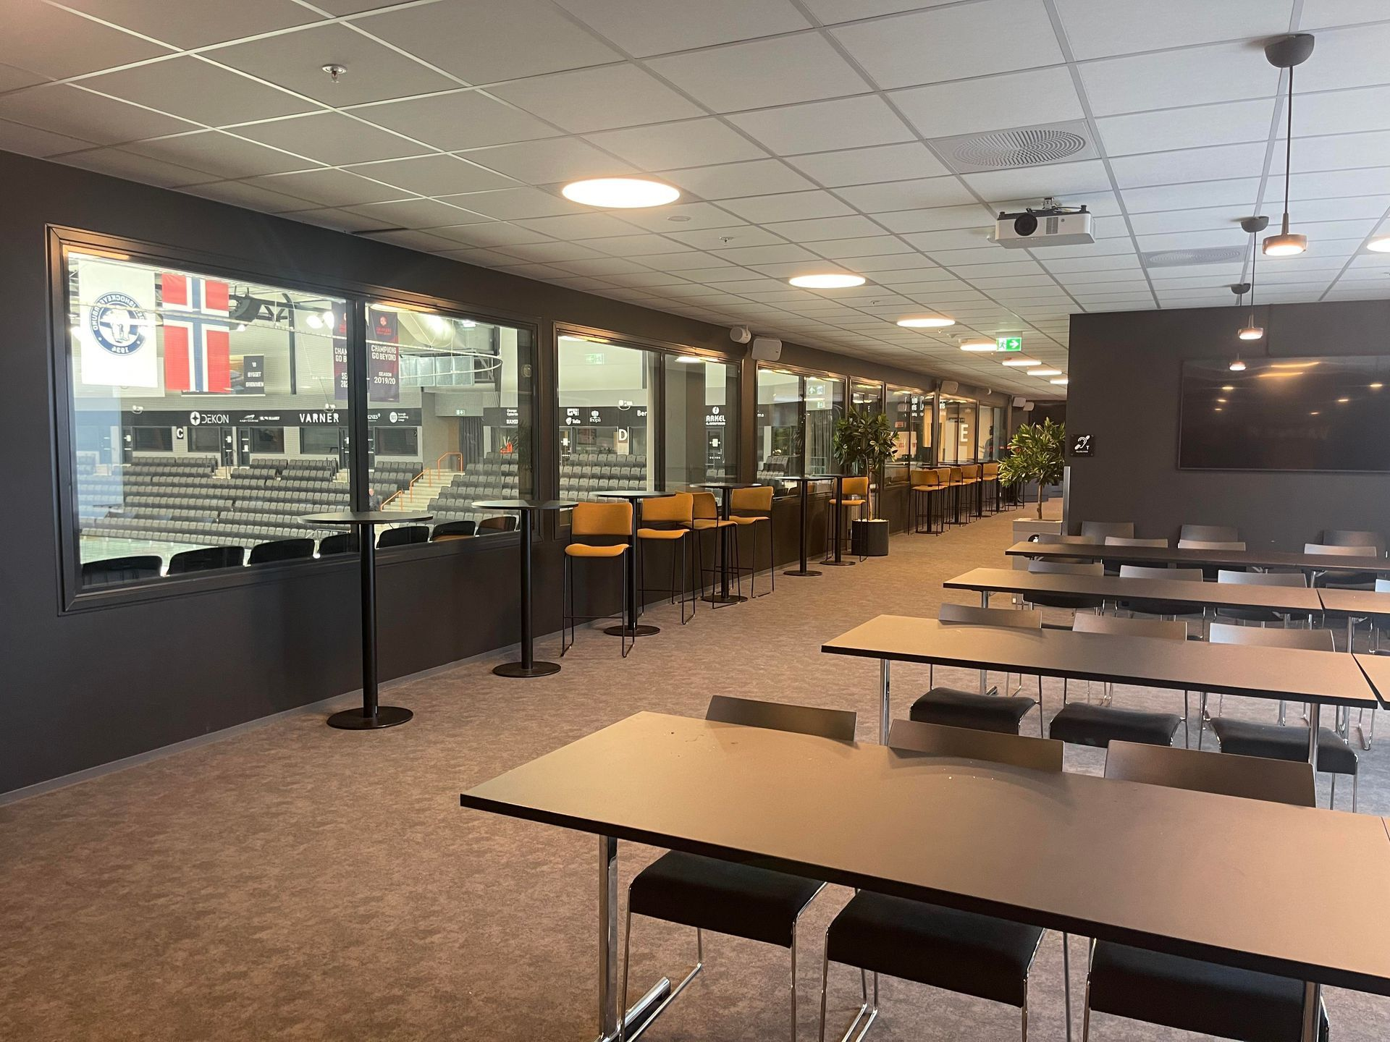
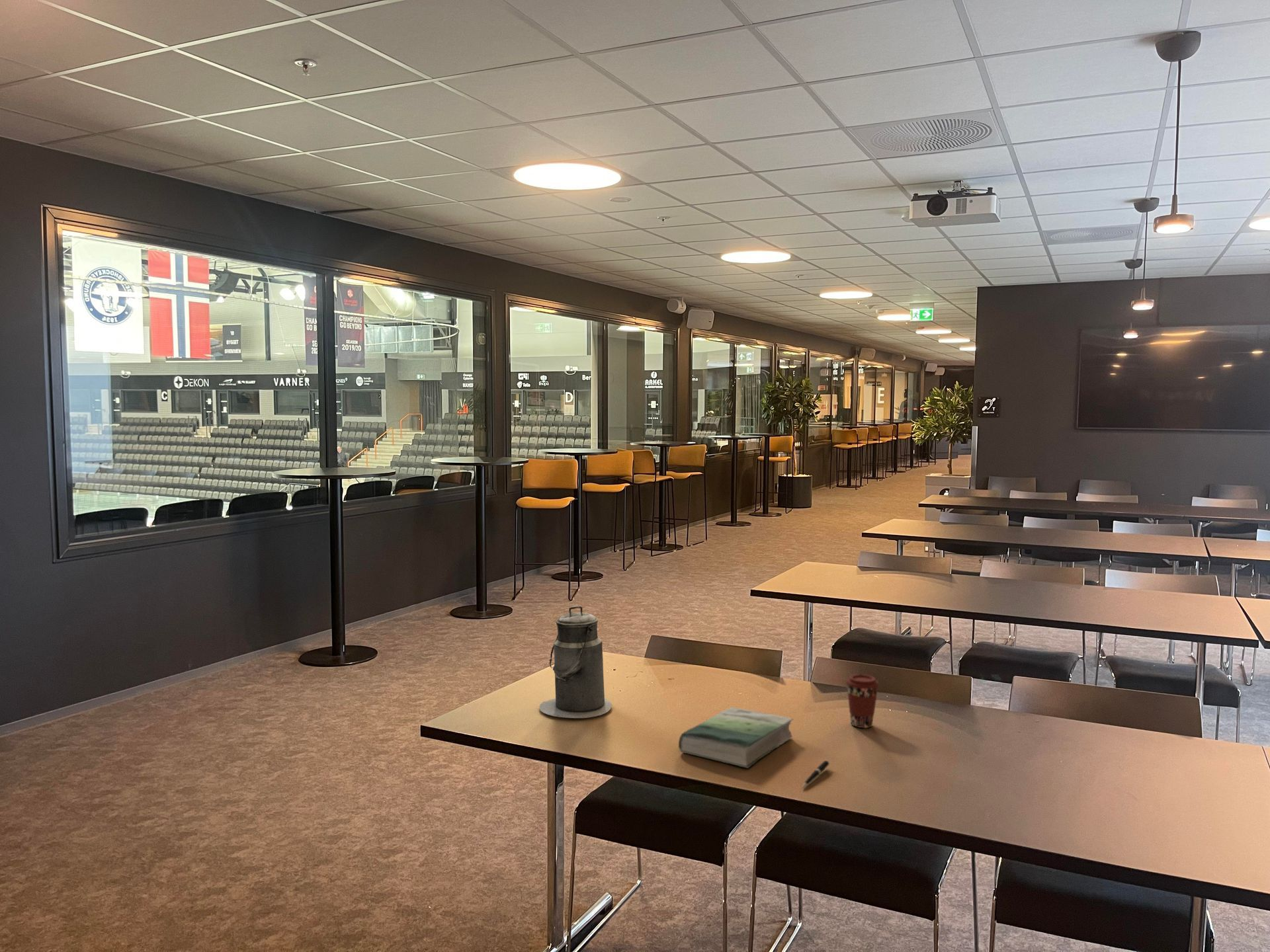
+ pen [801,760,830,789]
+ canister [539,606,613,721]
+ coffee cup [845,674,880,729]
+ book [677,707,794,769]
